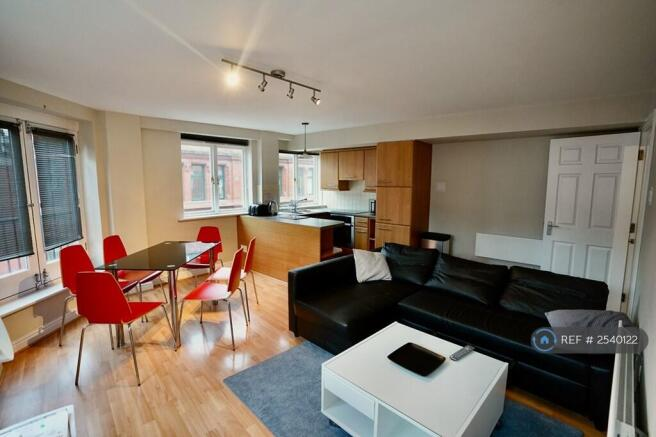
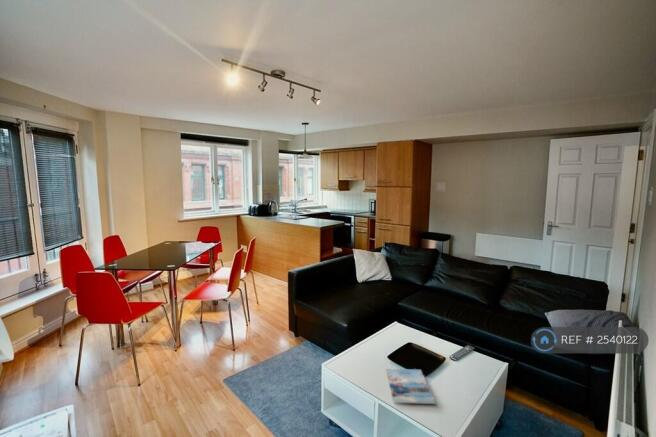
+ magazine [384,368,437,405]
